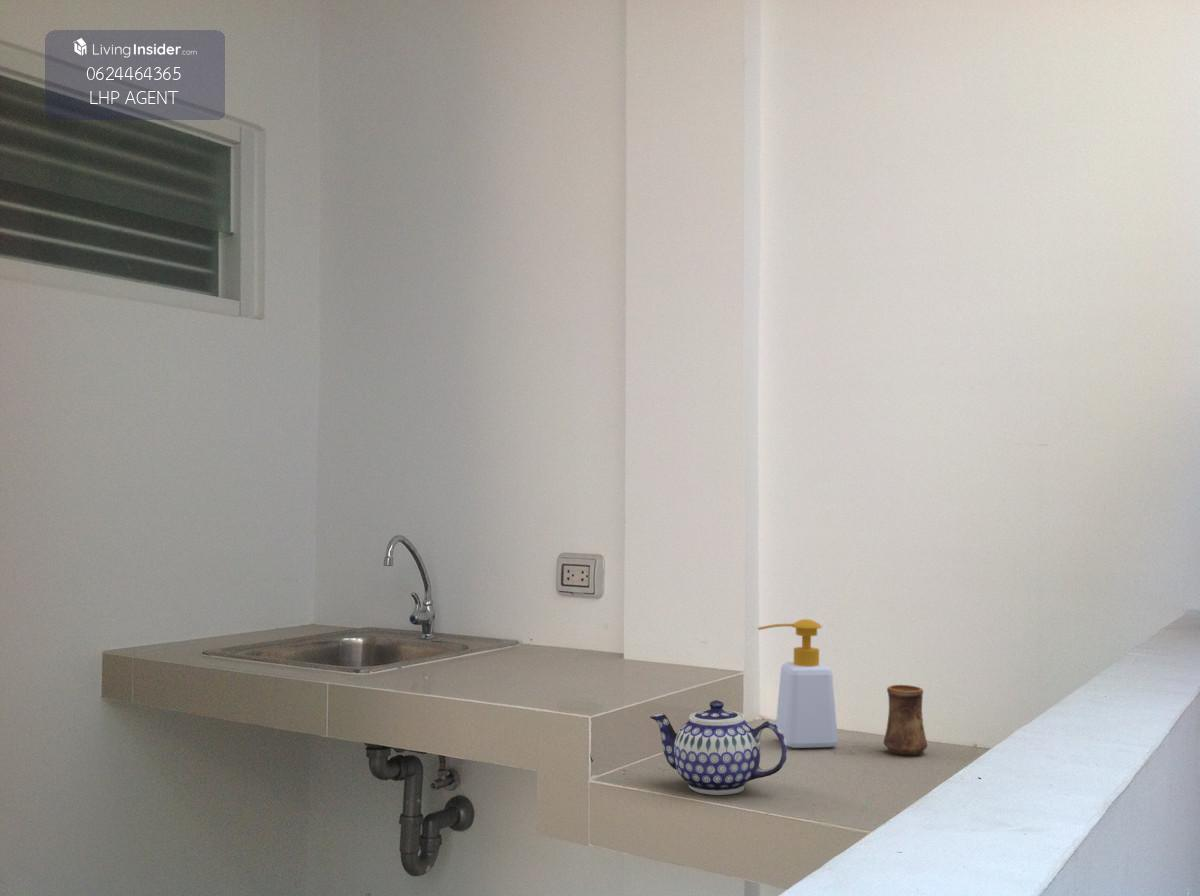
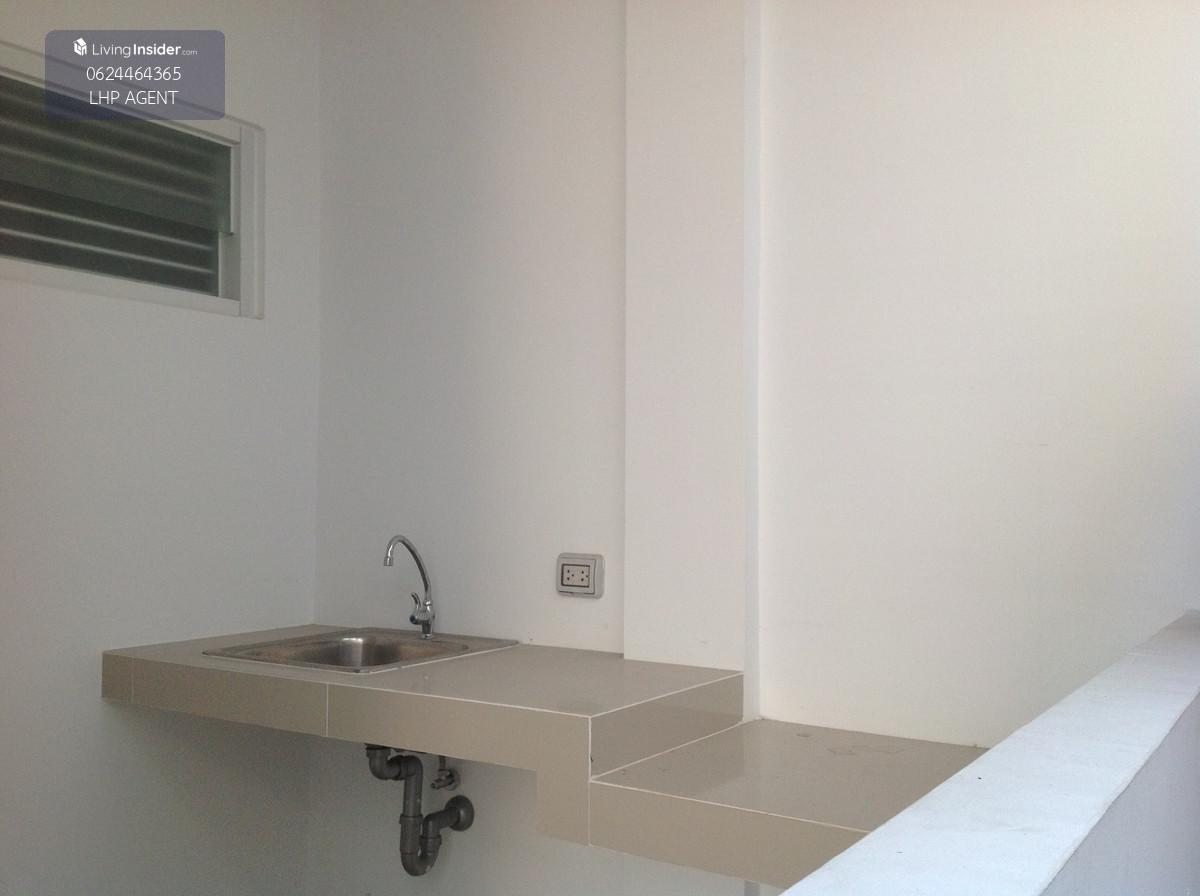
- cup [883,684,929,756]
- soap bottle [757,618,839,749]
- teapot [649,699,788,796]
